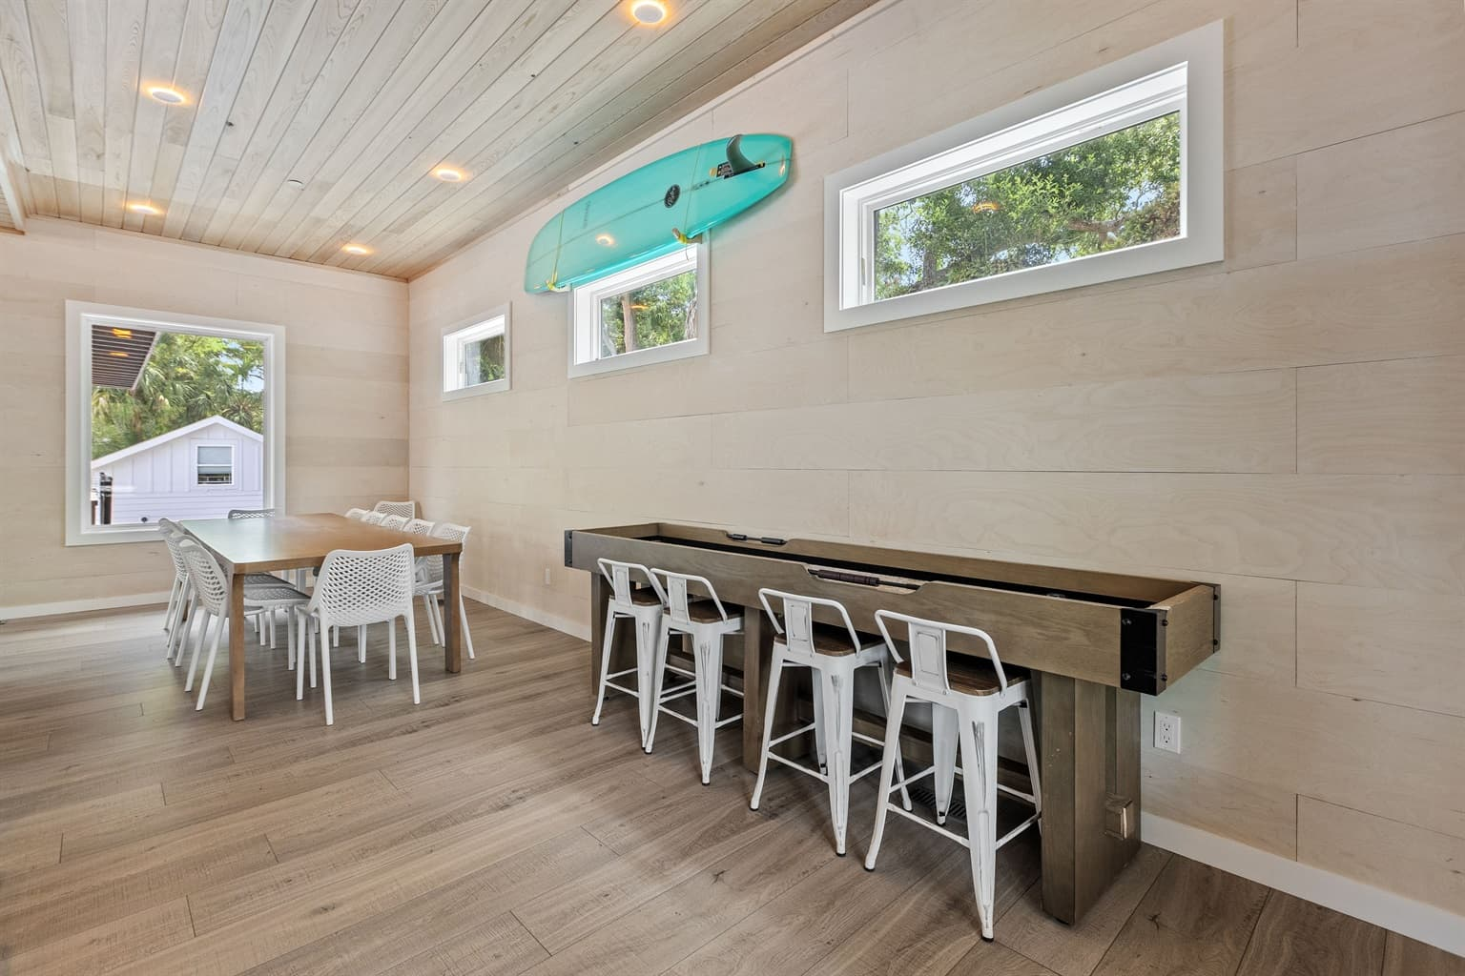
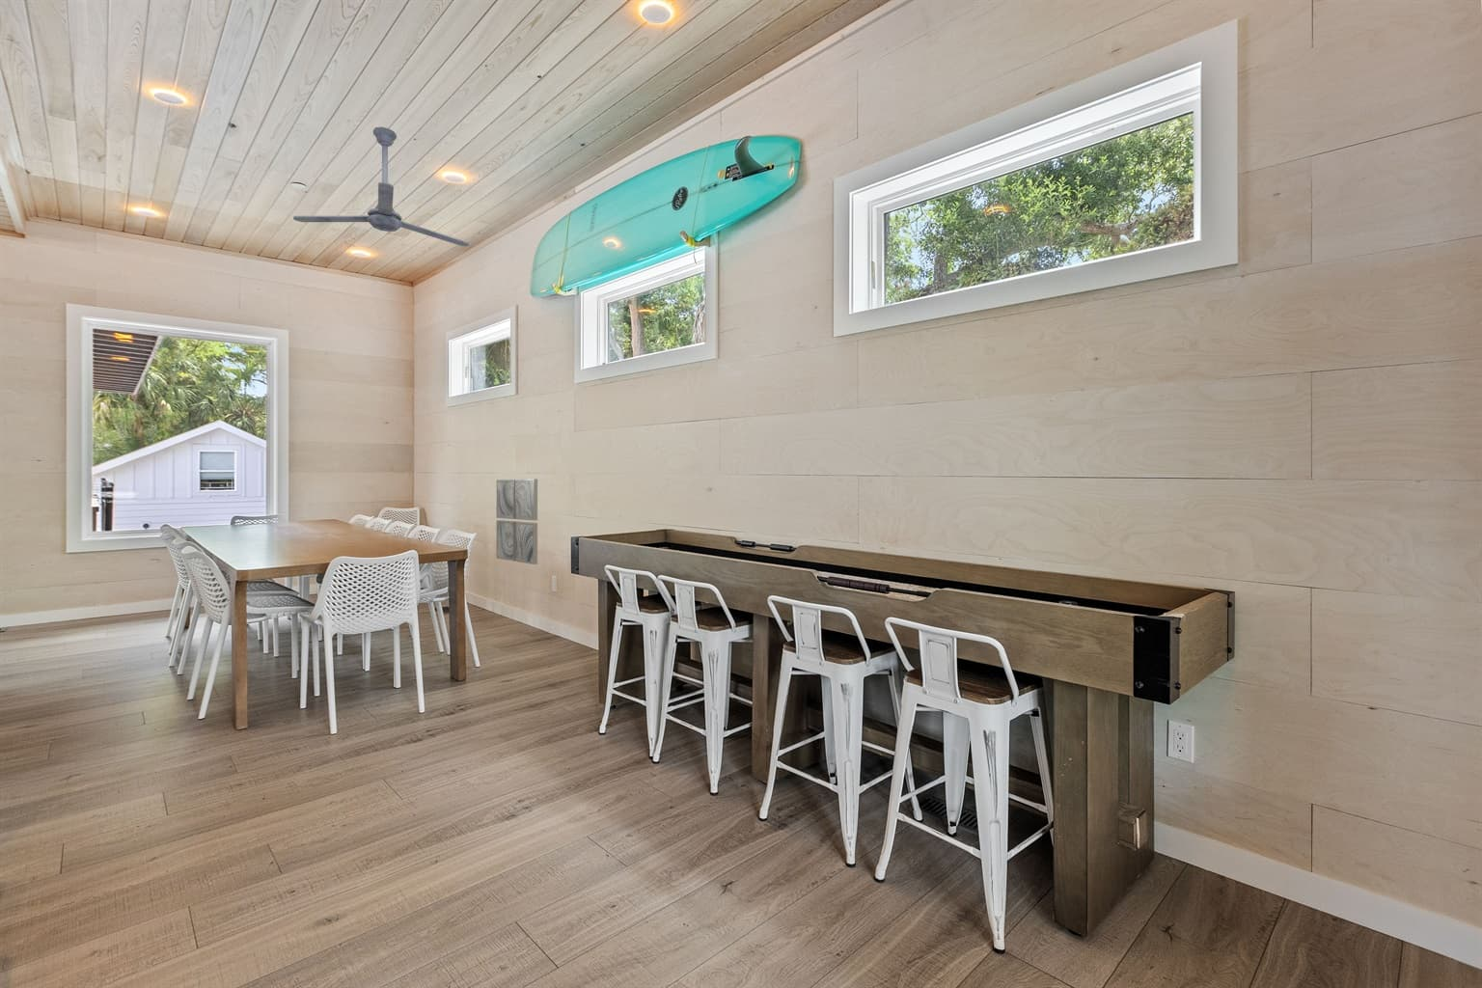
+ ceiling fan [292,127,470,247]
+ wall art [496,479,538,566]
